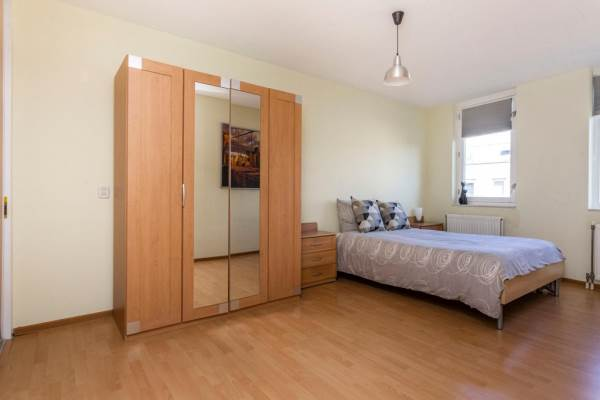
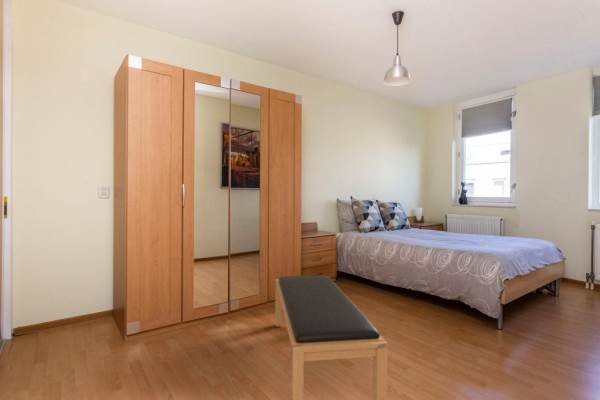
+ bench [274,274,388,400]
